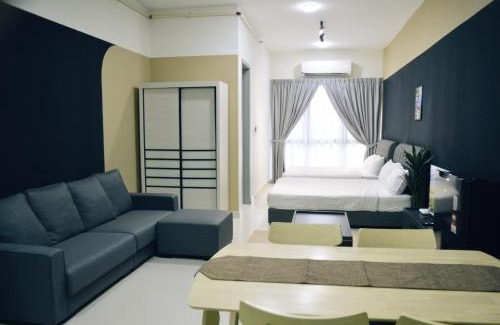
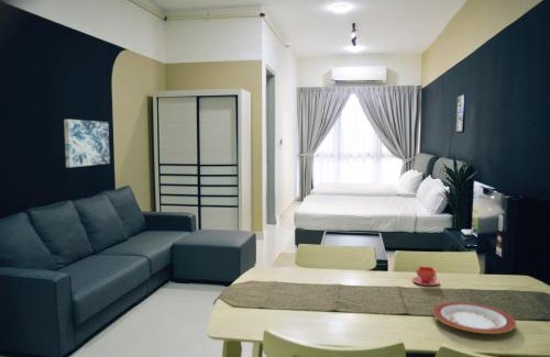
+ wall art [63,119,111,168]
+ teacup [411,266,441,287]
+ plate [431,301,517,335]
